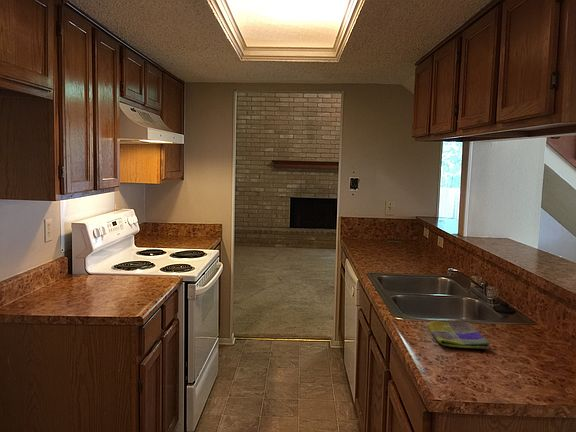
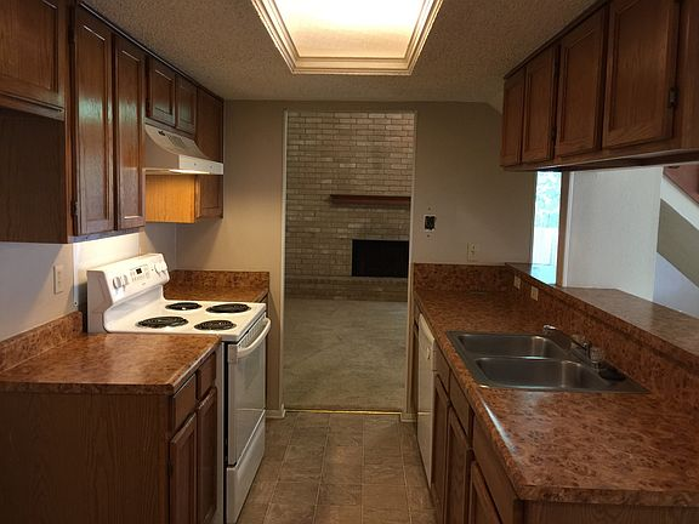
- dish towel [427,320,491,350]
